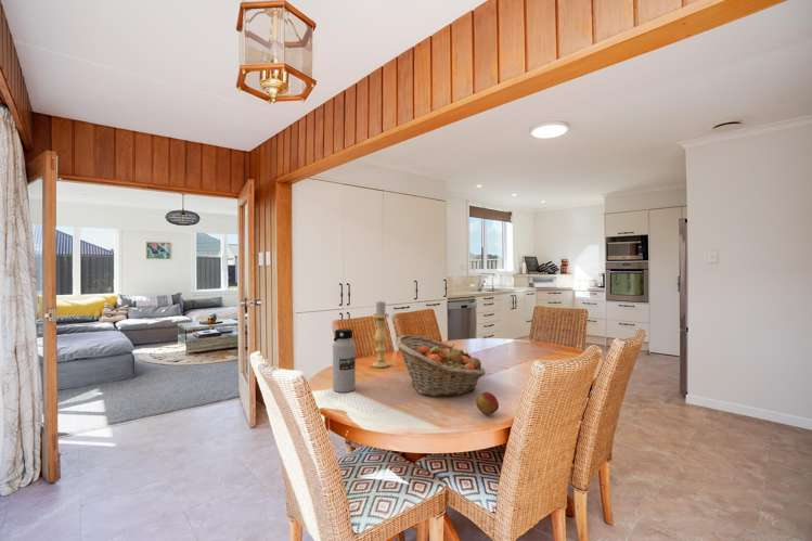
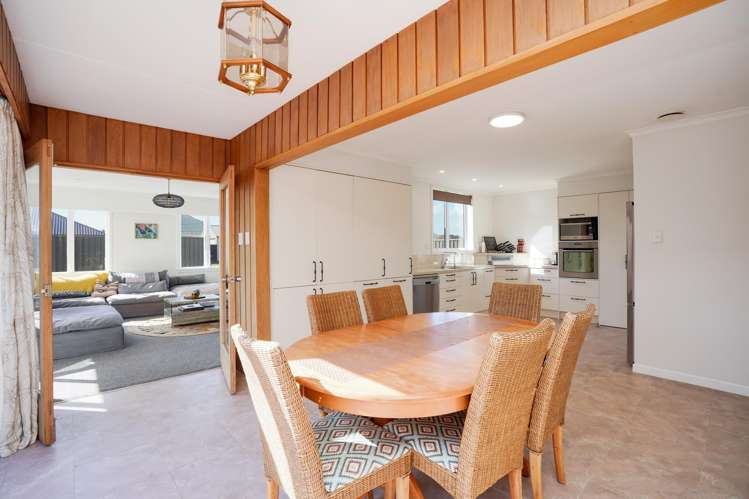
- water bottle [332,327,357,394]
- candle holder [371,300,391,369]
- fruit basket [395,334,487,398]
- apple [475,391,500,416]
